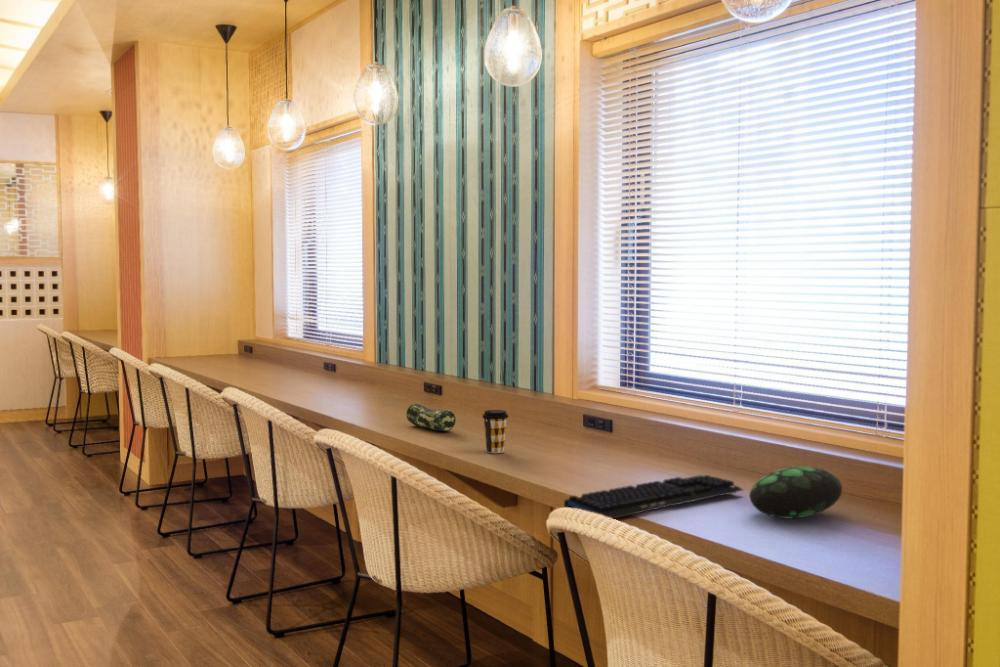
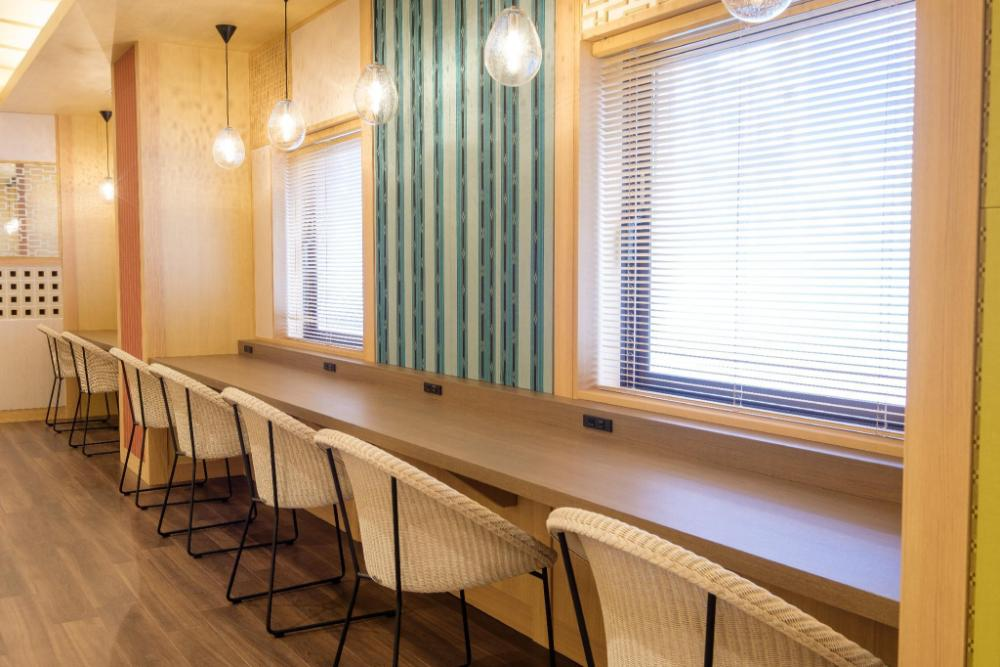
- decorative egg [748,466,843,520]
- keyboard [563,474,744,520]
- coffee cup [482,409,509,454]
- pencil case [405,403,457,432]
